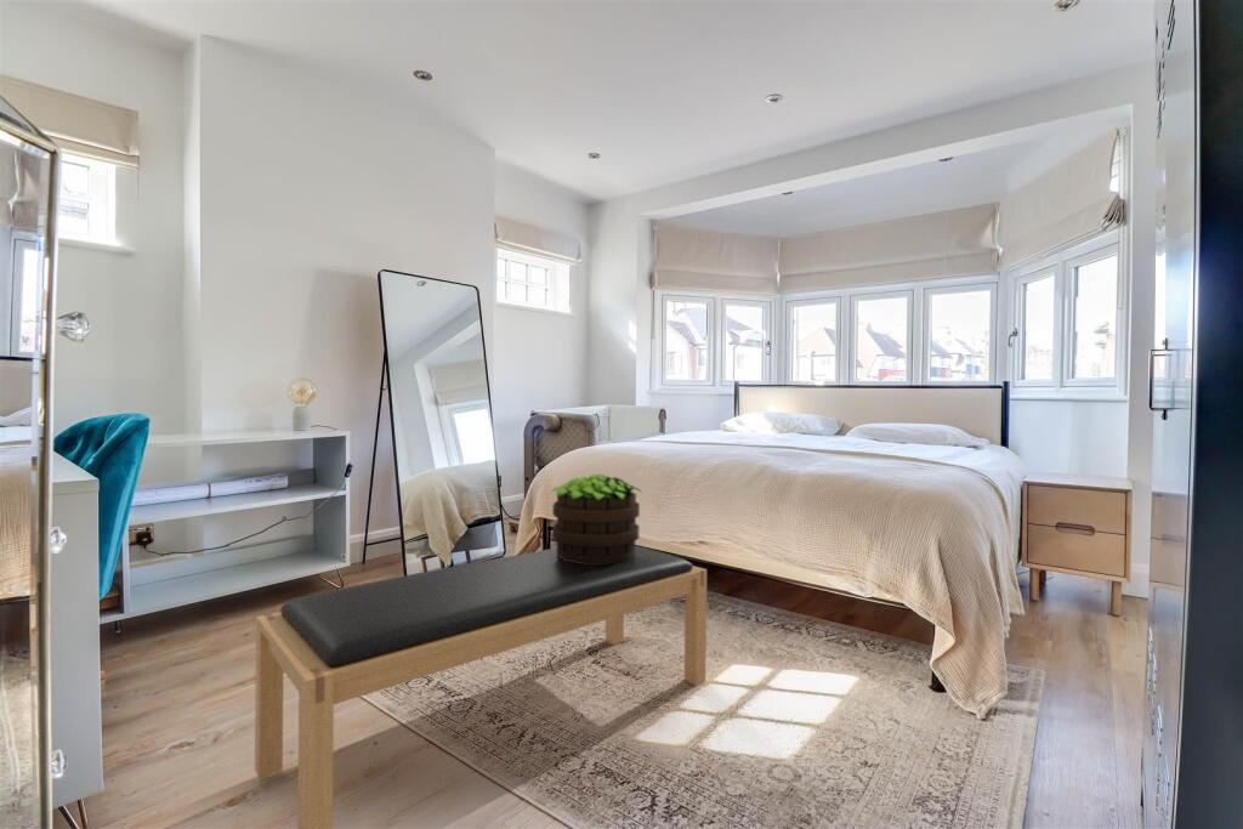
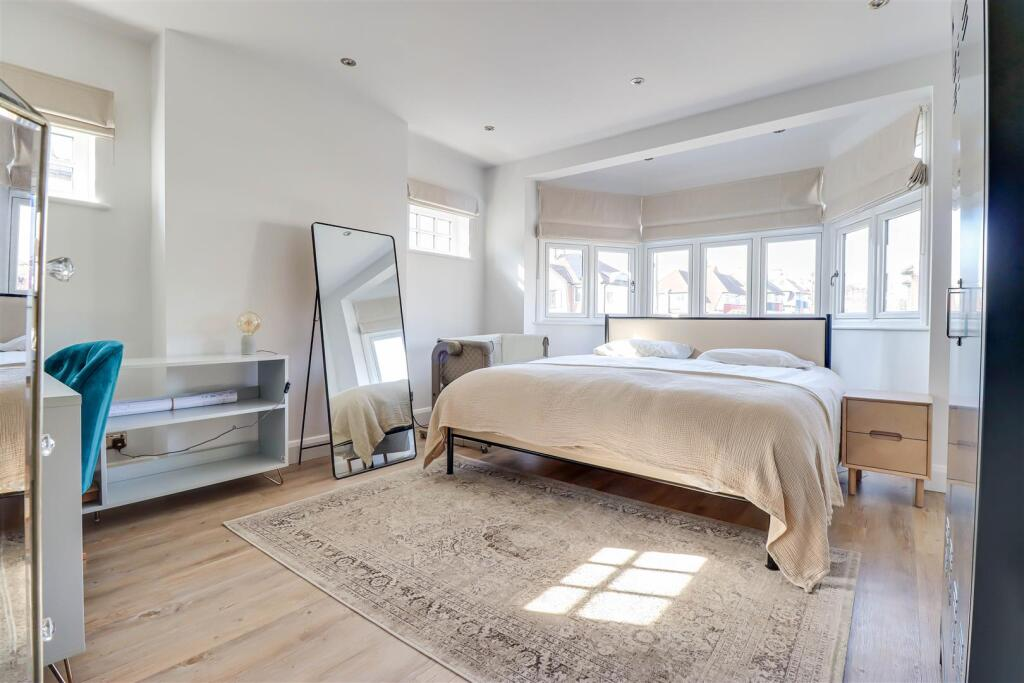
- bench [254,545,708,829]
- potted plant [550,473,643,564]
